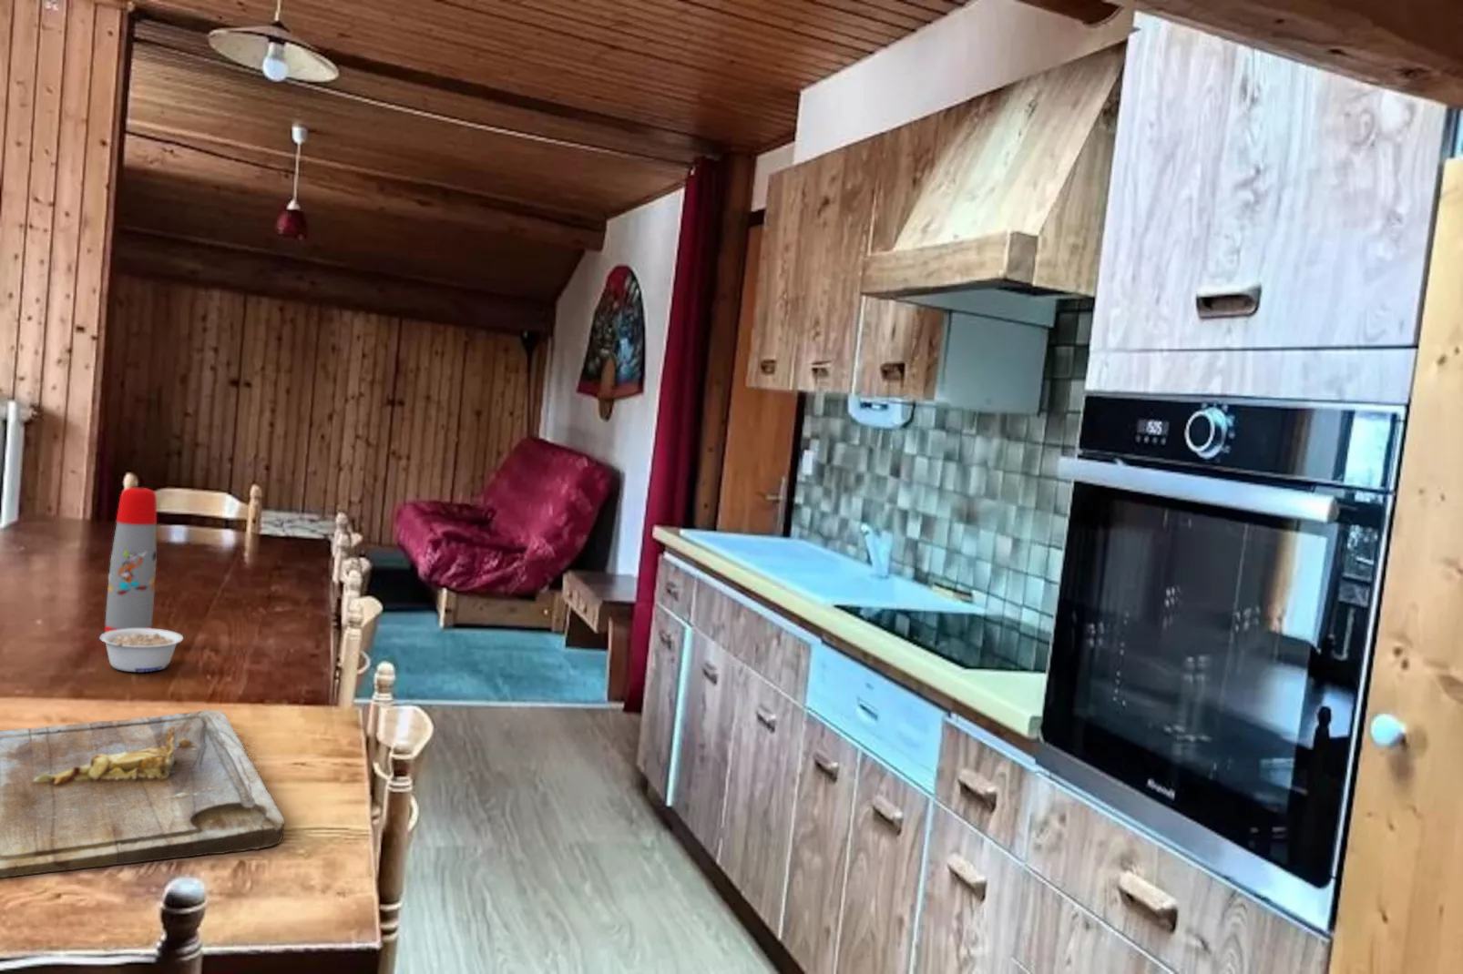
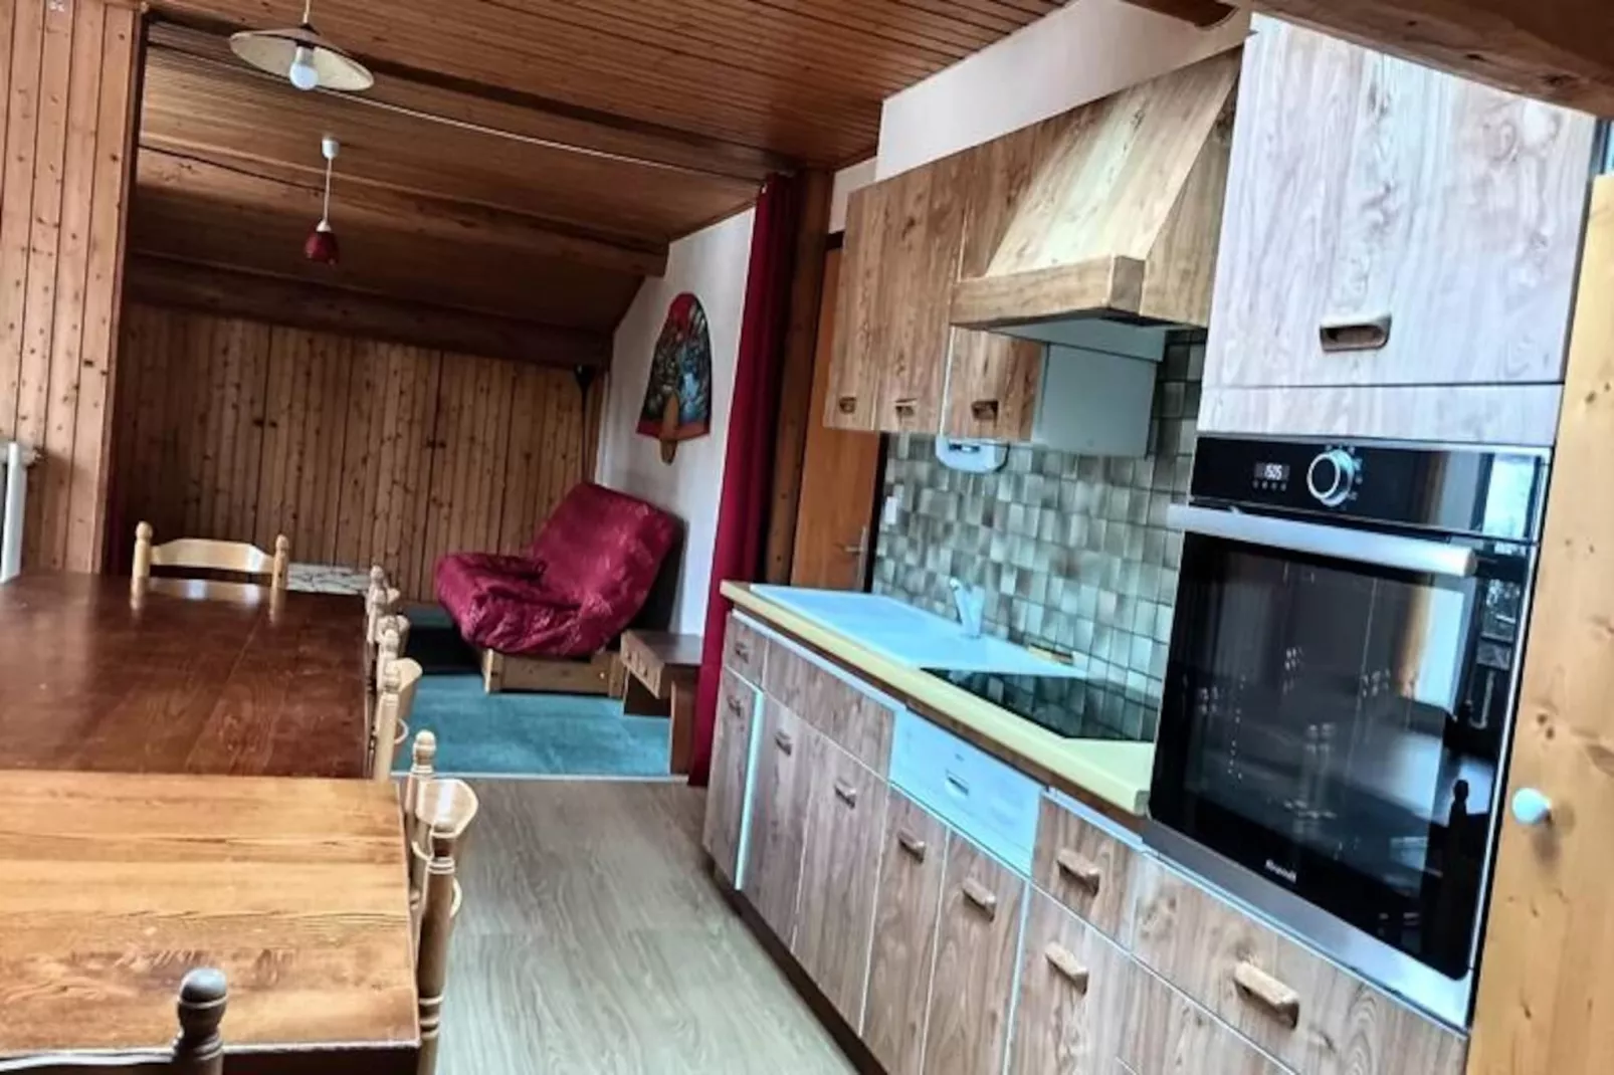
- water bottle [103,486,158,633]
- cutting board [0,709,286,878]
- legume [98,627,184,673]
